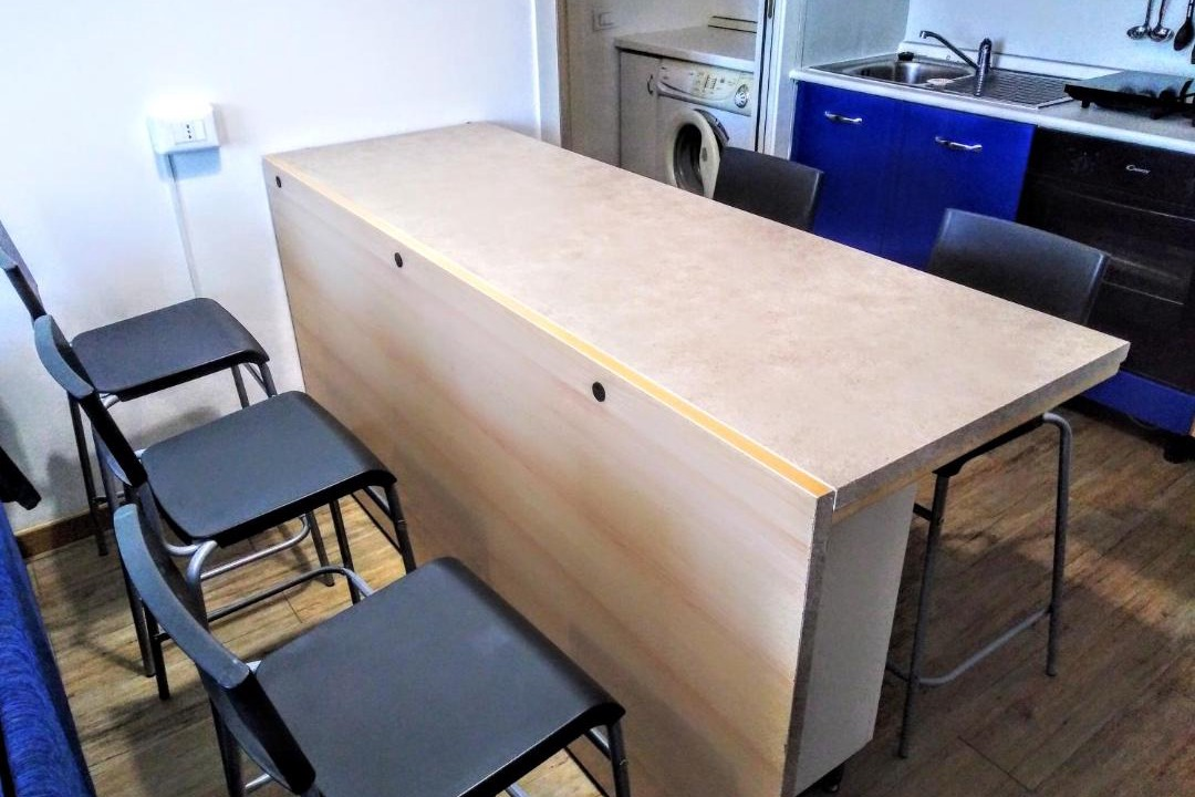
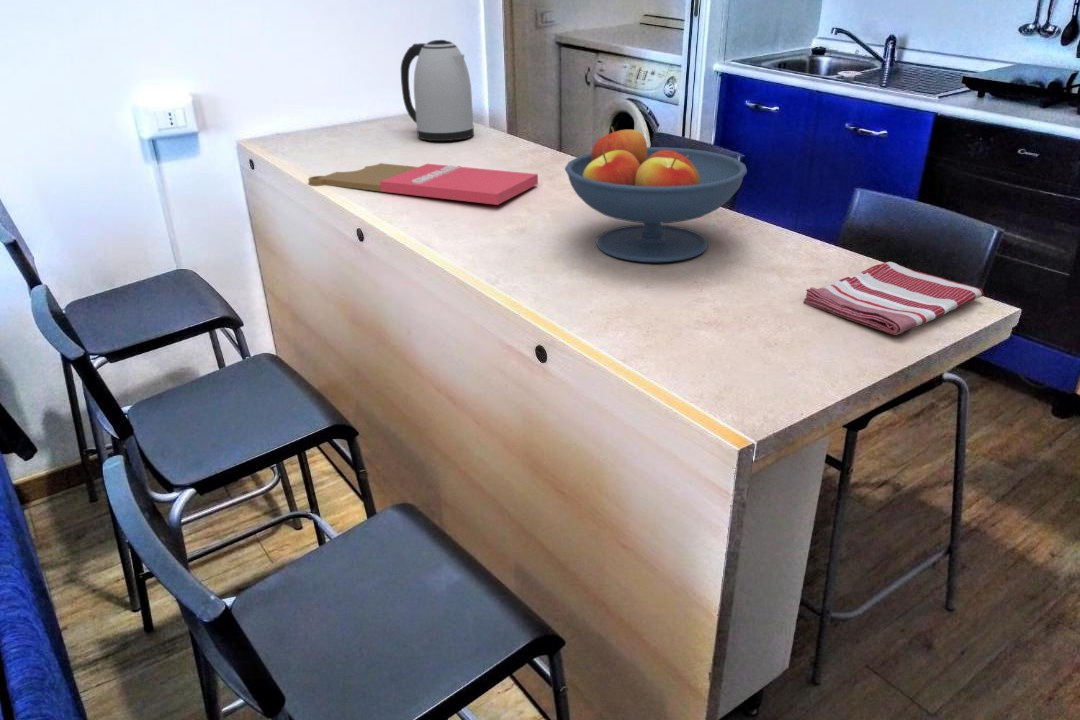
+ cutting board [307,162,539,206]
+ kettle [400,39,475,142]
+ dish towel [802,261,984,336]
+ fruit bowl [564,126,748,263]
